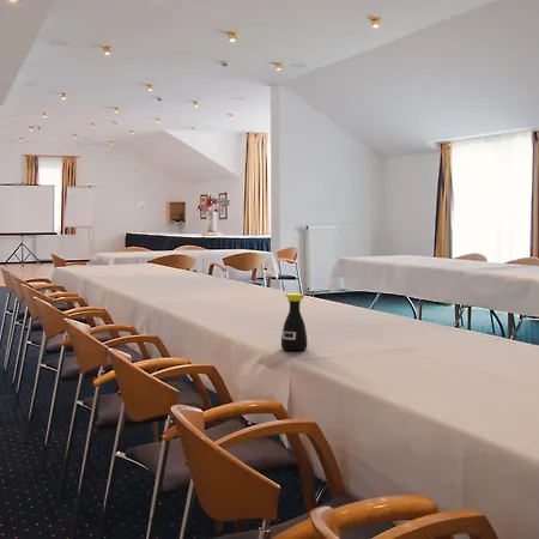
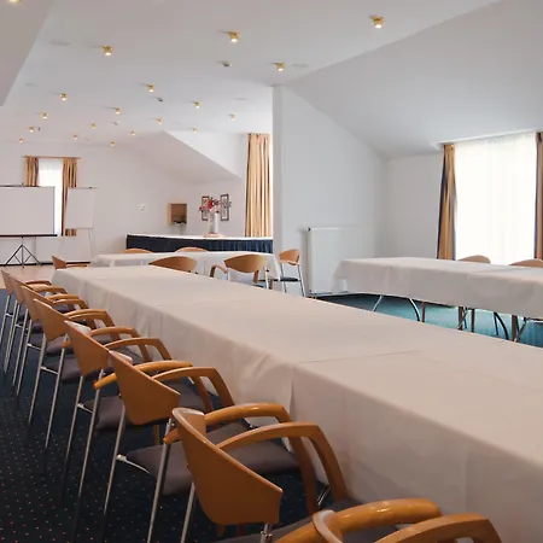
- bottle [280,292,308,352]
